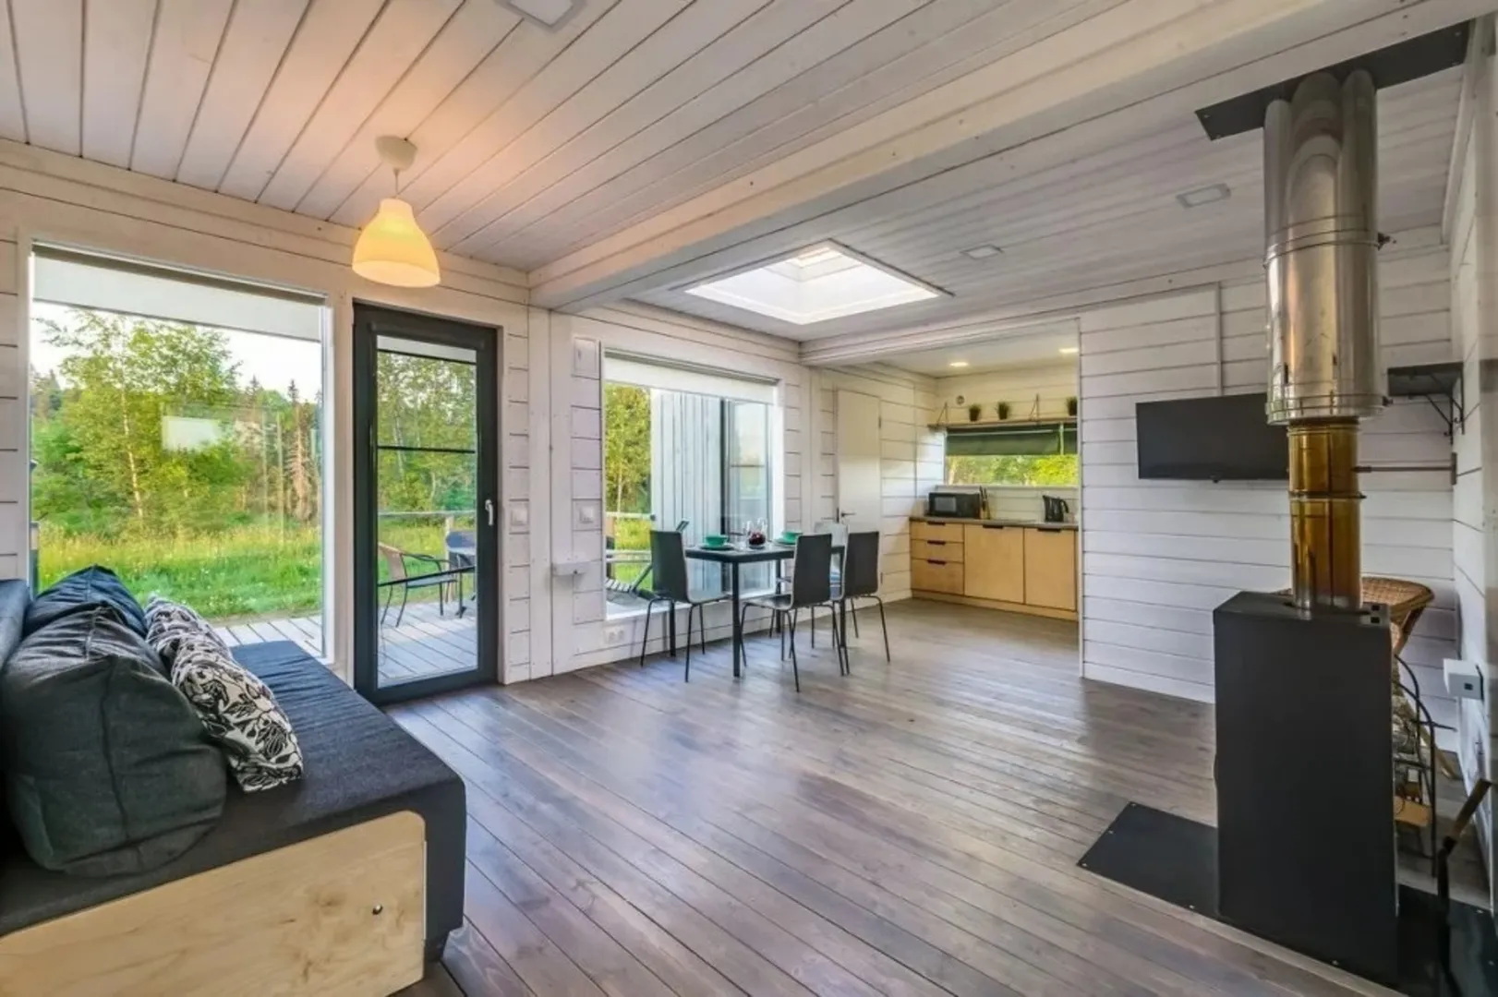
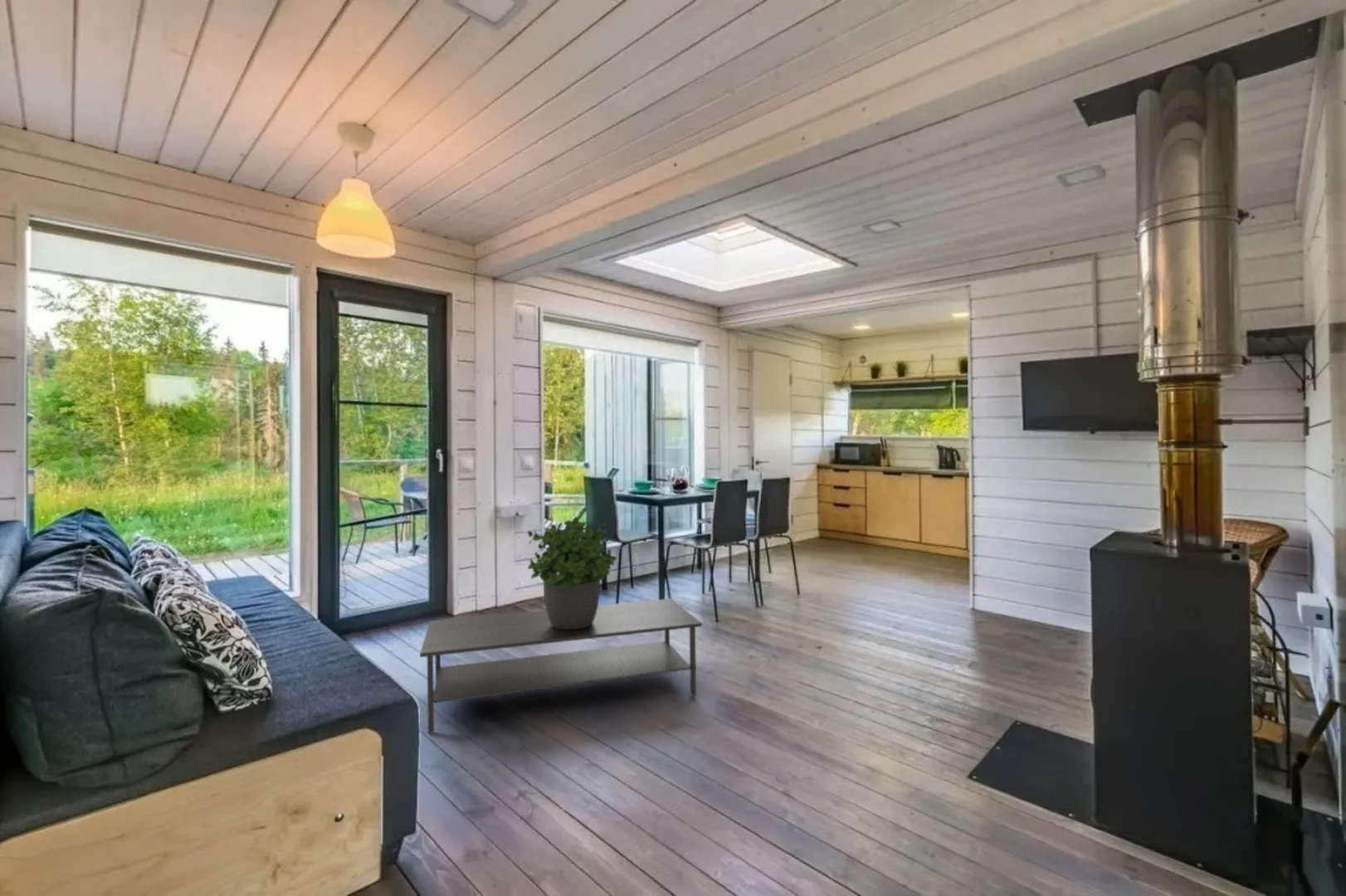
+ coffee table [419,598,703,734]
+ potted plant [527,516,617,630]
